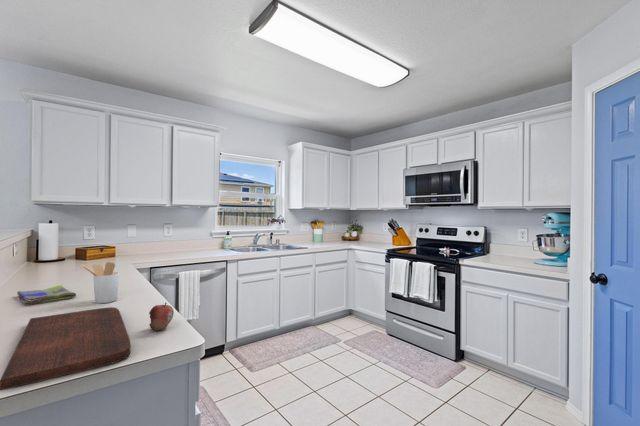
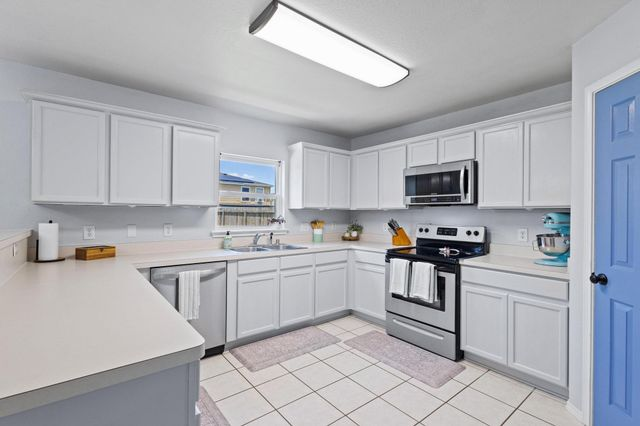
- dish towel [16,284,77,305]
- cutting board [0,306,132,392]
- utensil holder [80,261,120,304]
- fruit [148,302,175,332]
